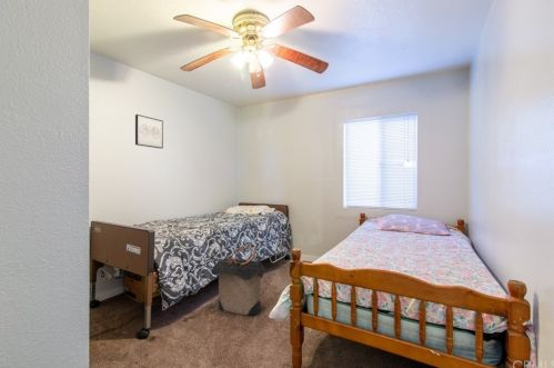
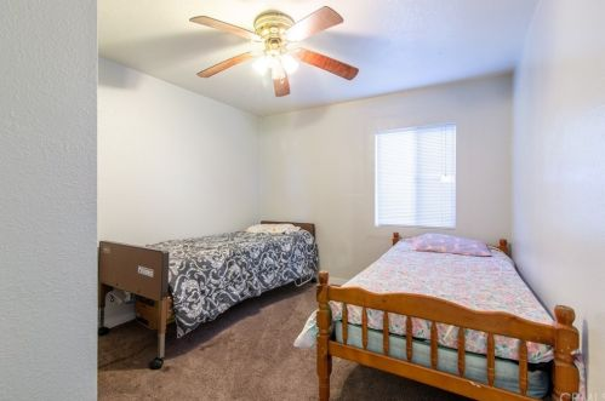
- wall art [134,113,164,150]
- laundry hamper [210,246,266,317]
